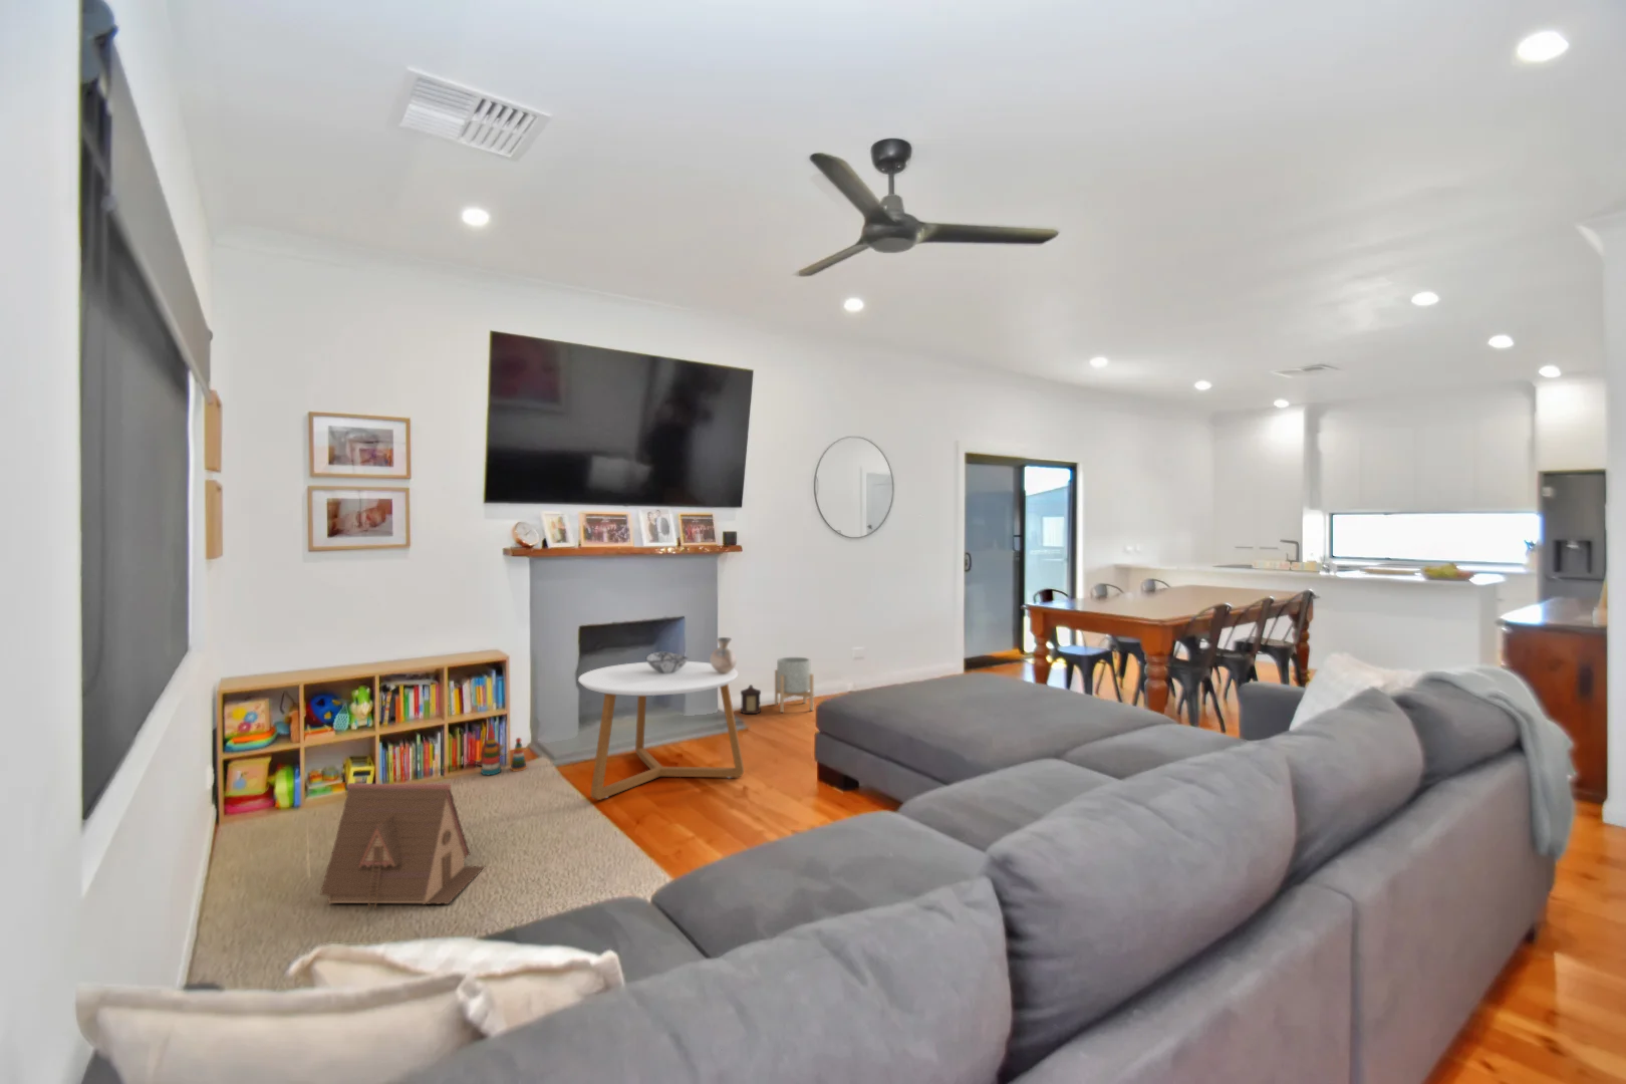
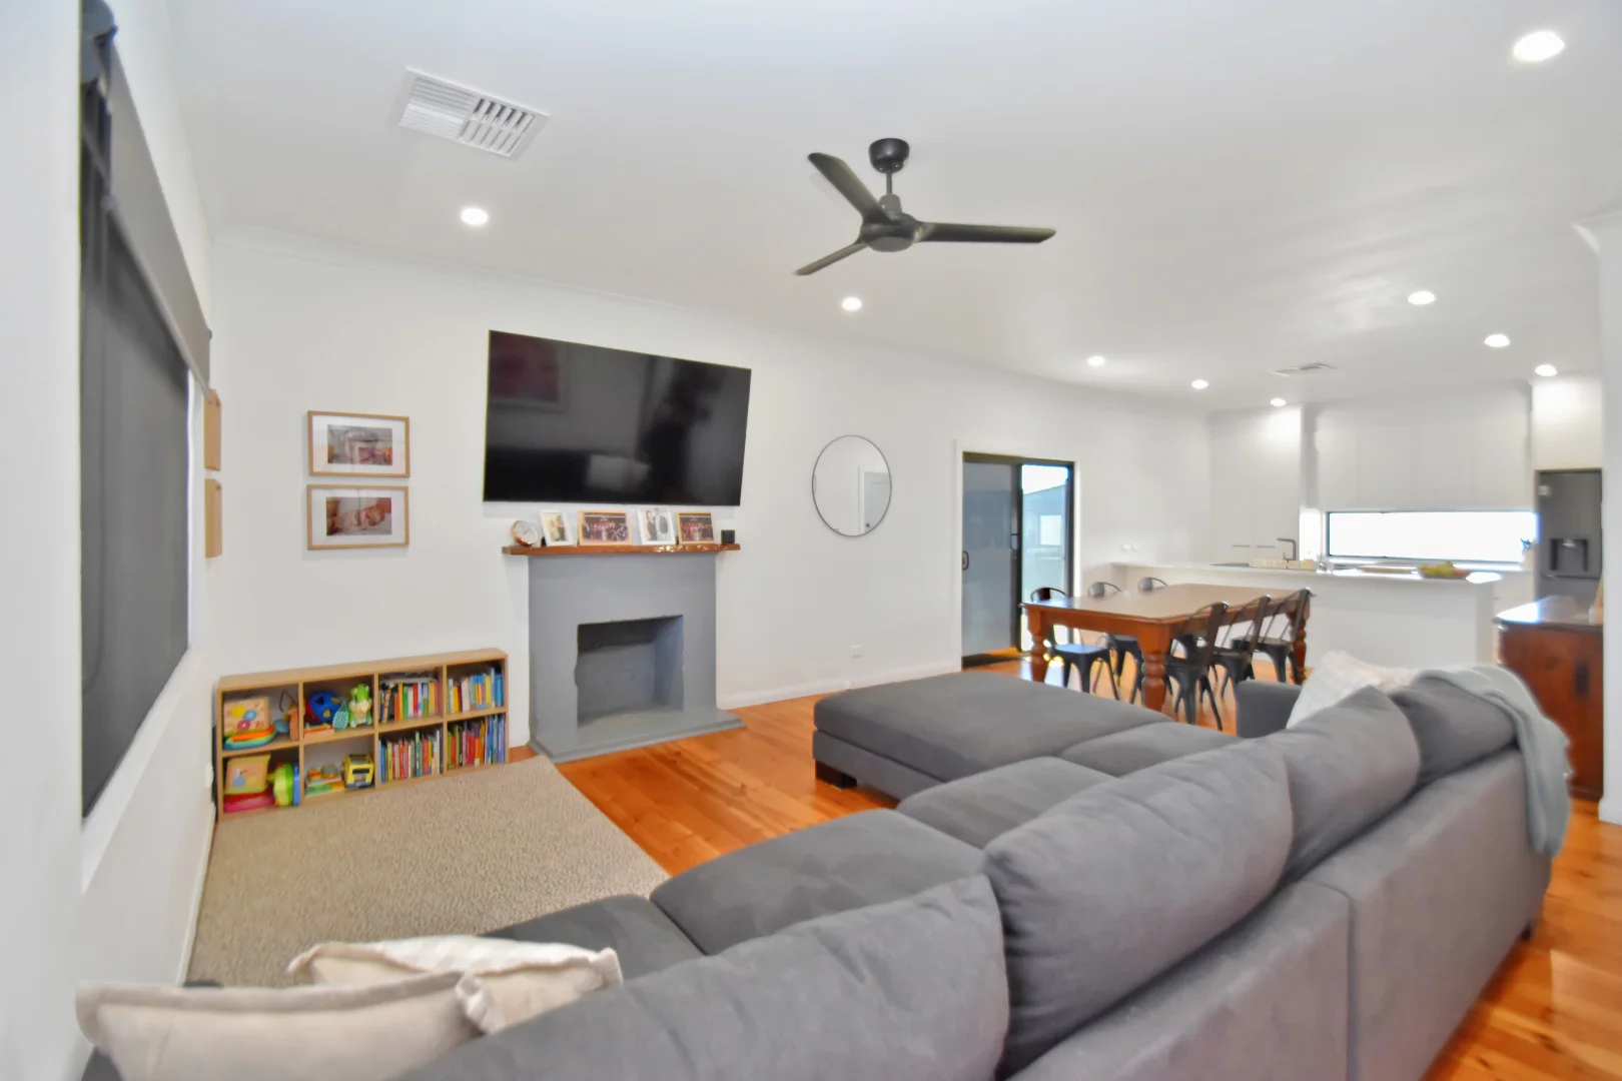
- toy house [319,782,486,910]
- vase [709,636,738,674]
- coffee table [577,661,745,801]
- planter [774,657,815,714]
- stacking toy [467,722,527,777]
- lantern [739,684,762,715]
- decorative bowl [645,651,690,674]
